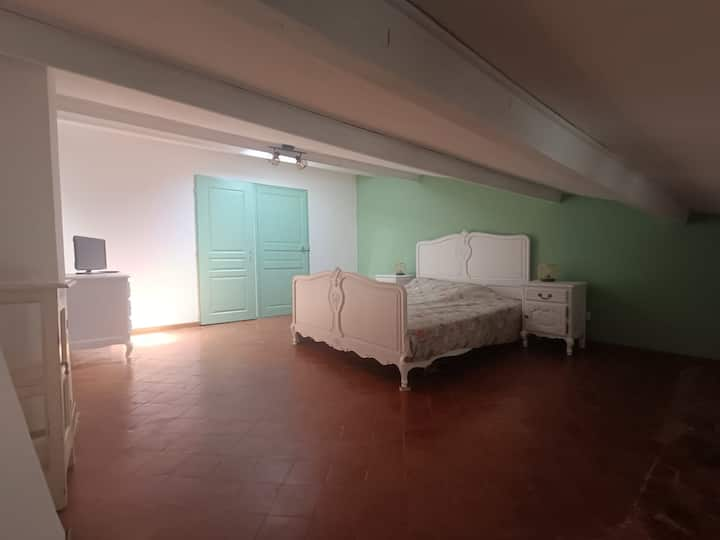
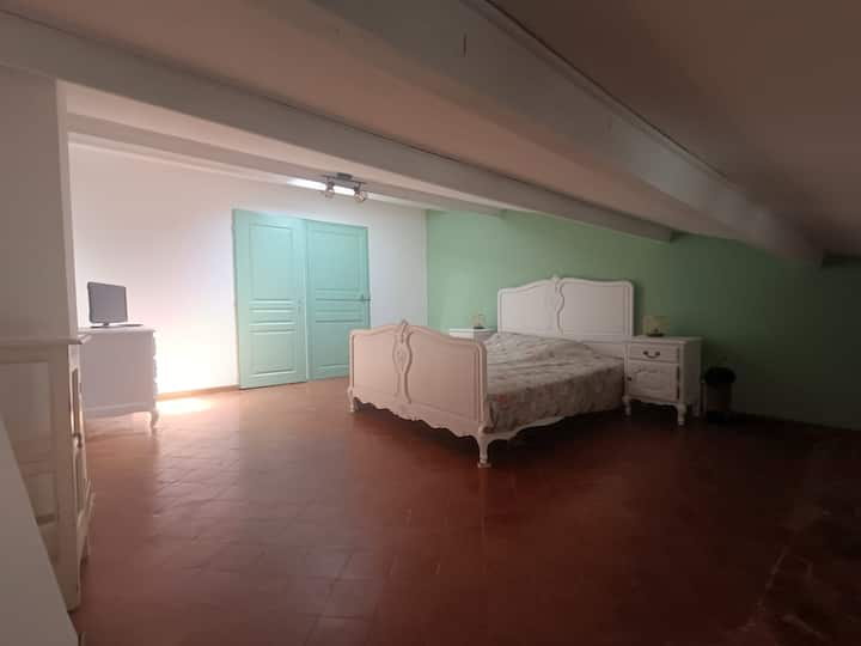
+ laundry hamper [697,355,738,425]
